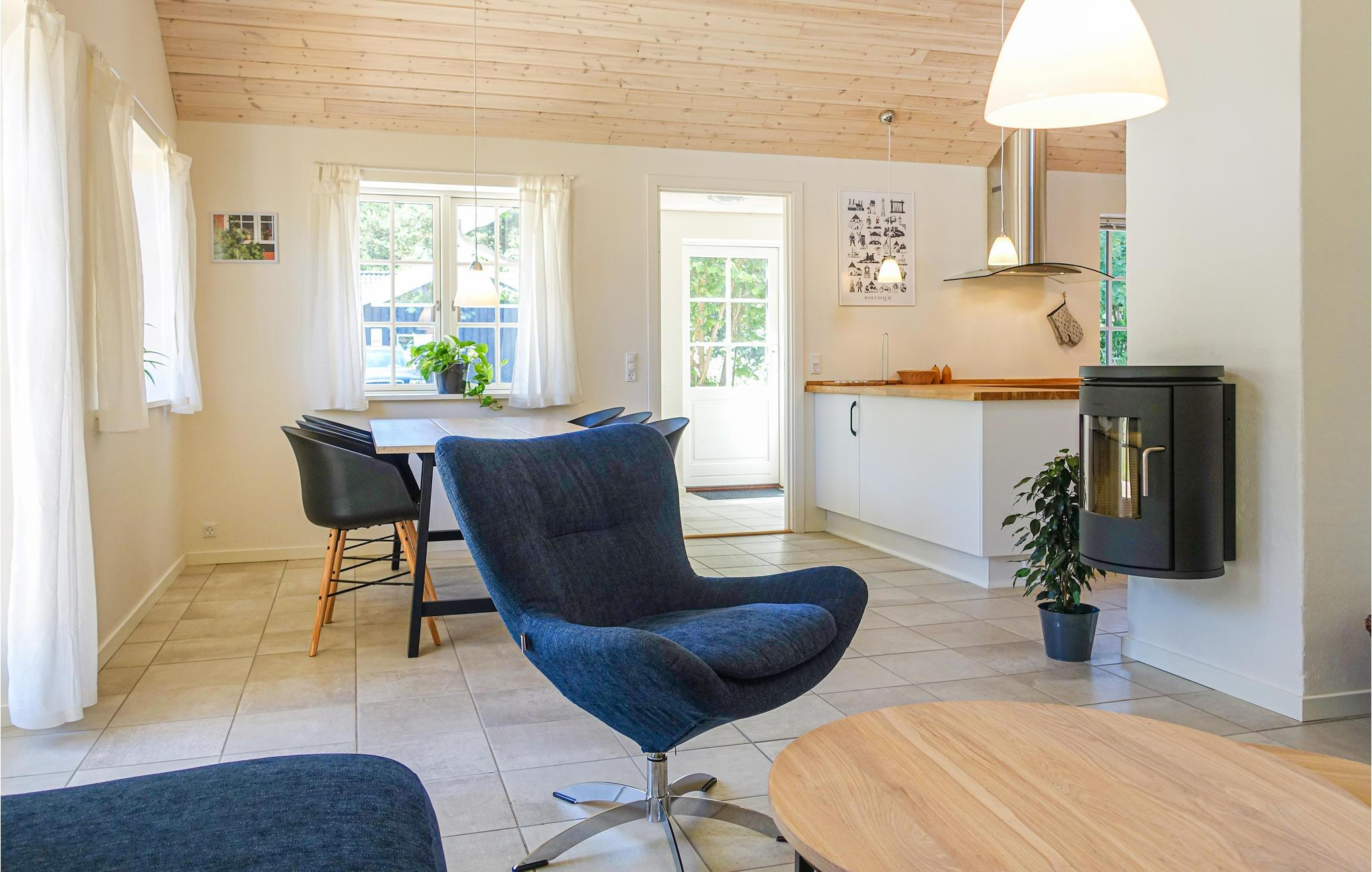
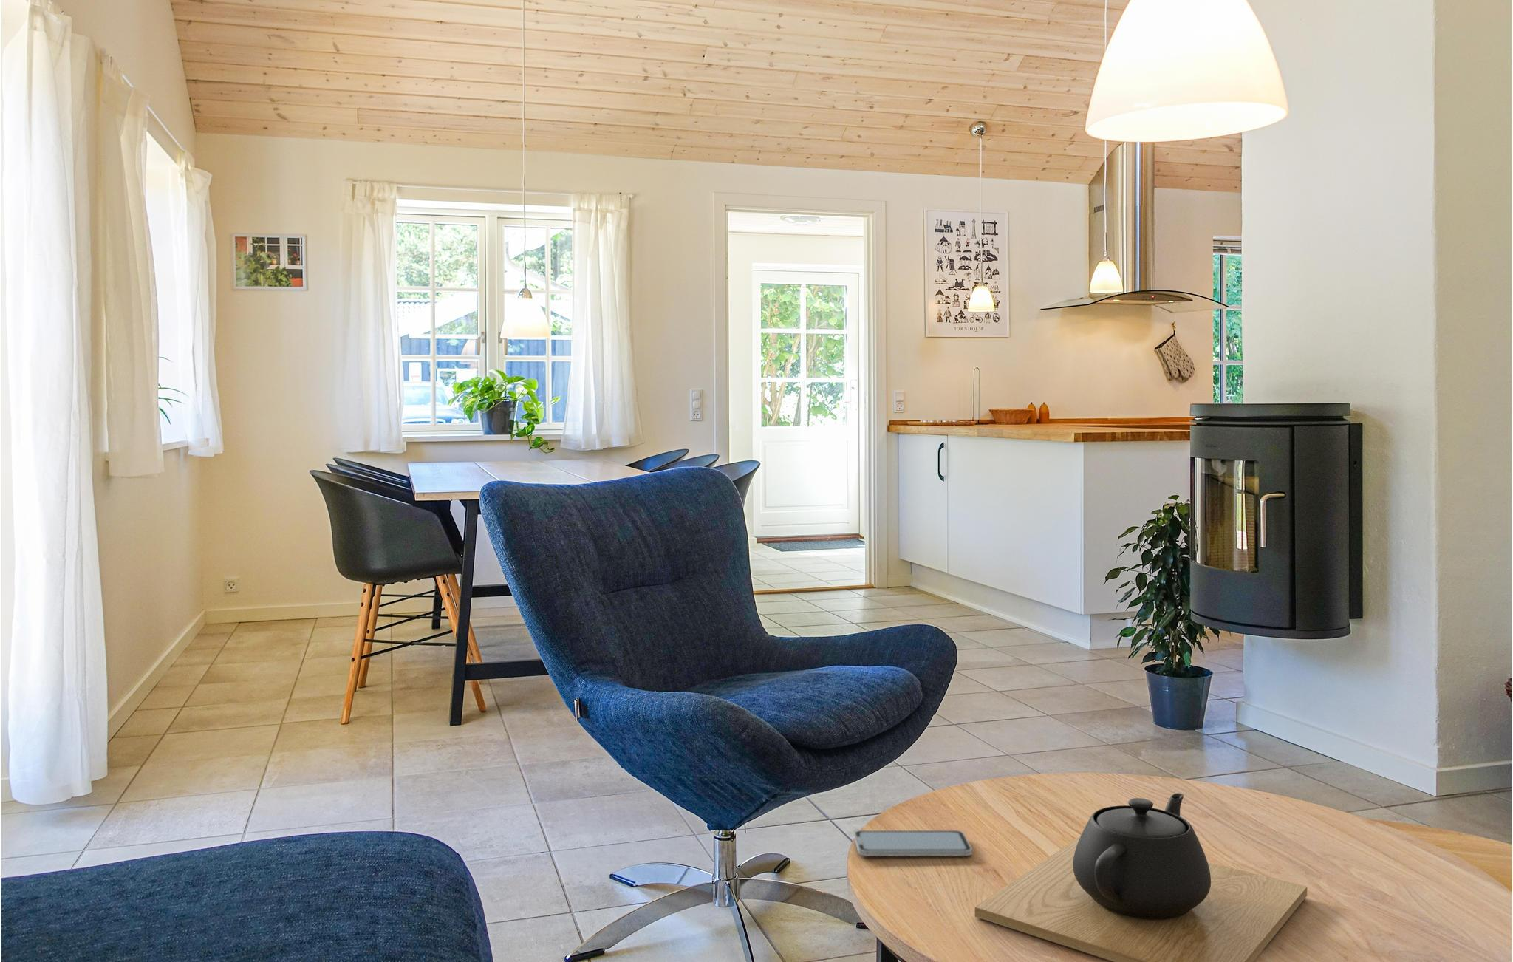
+ teapot [975,792,1308,962]
+ smartphone [854,830,973,857]
